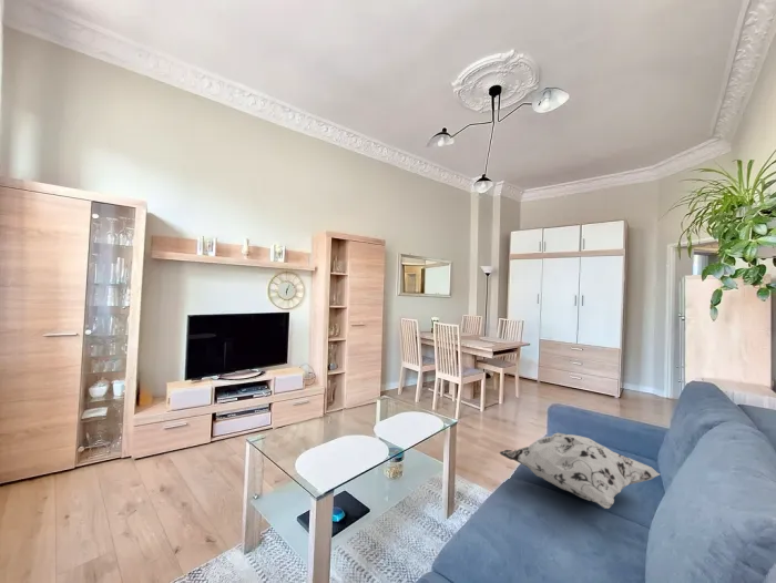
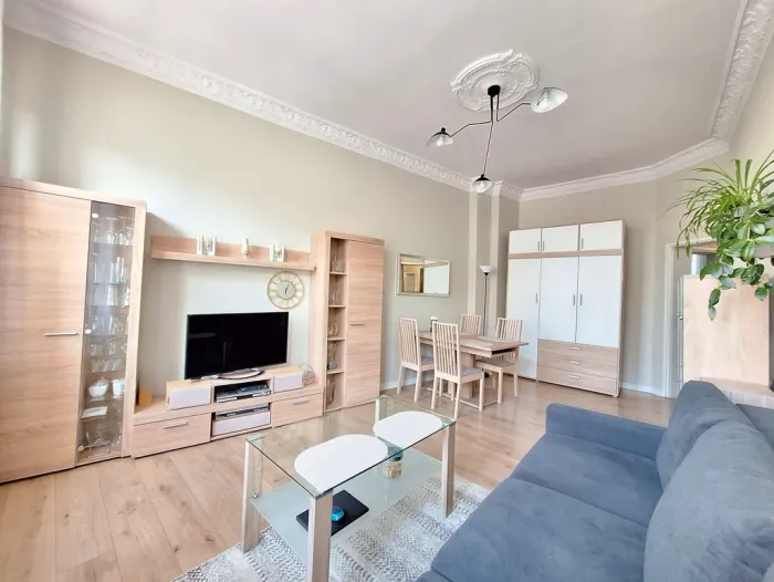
- decorative pillow [499,432,661,510]
